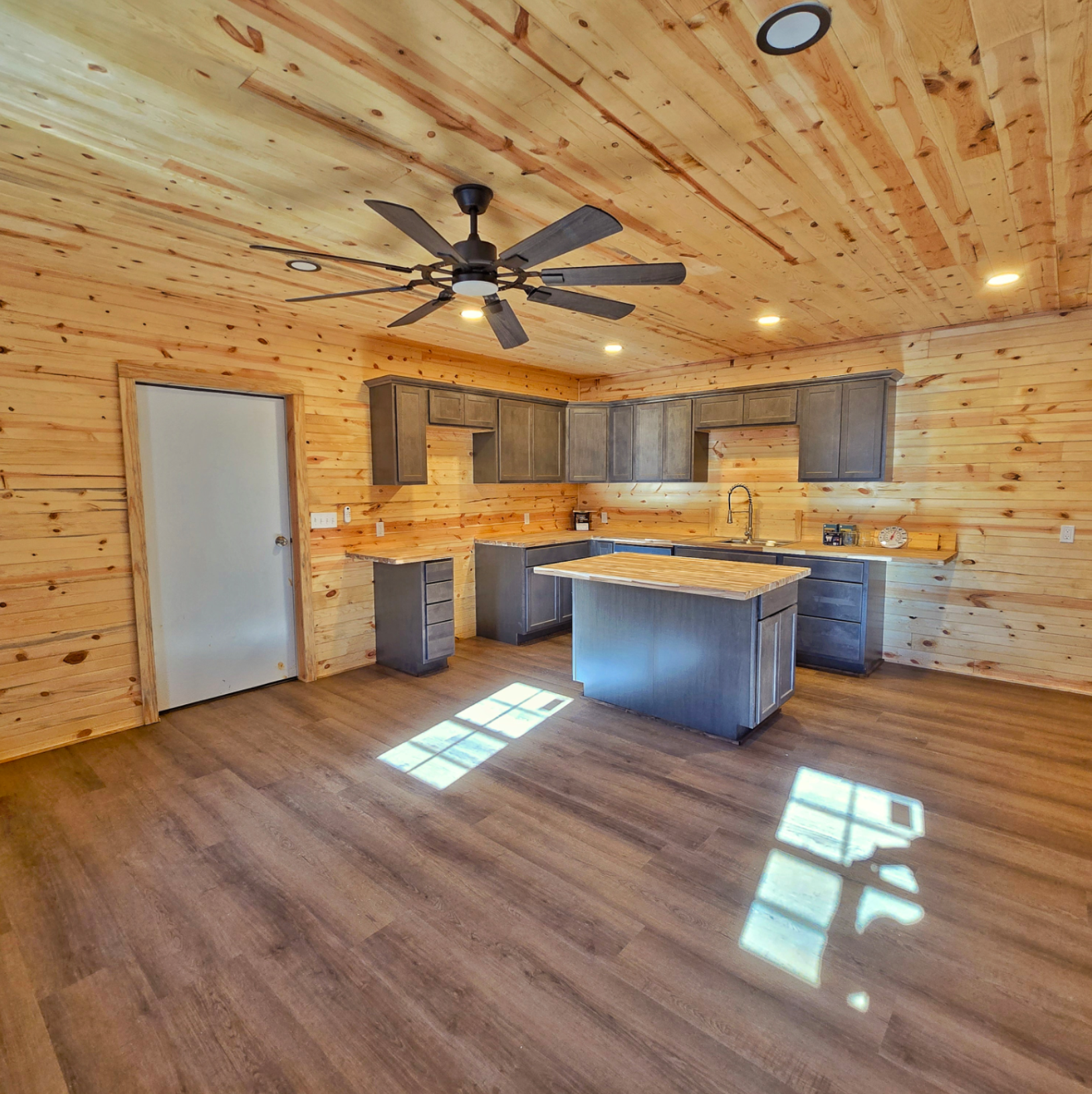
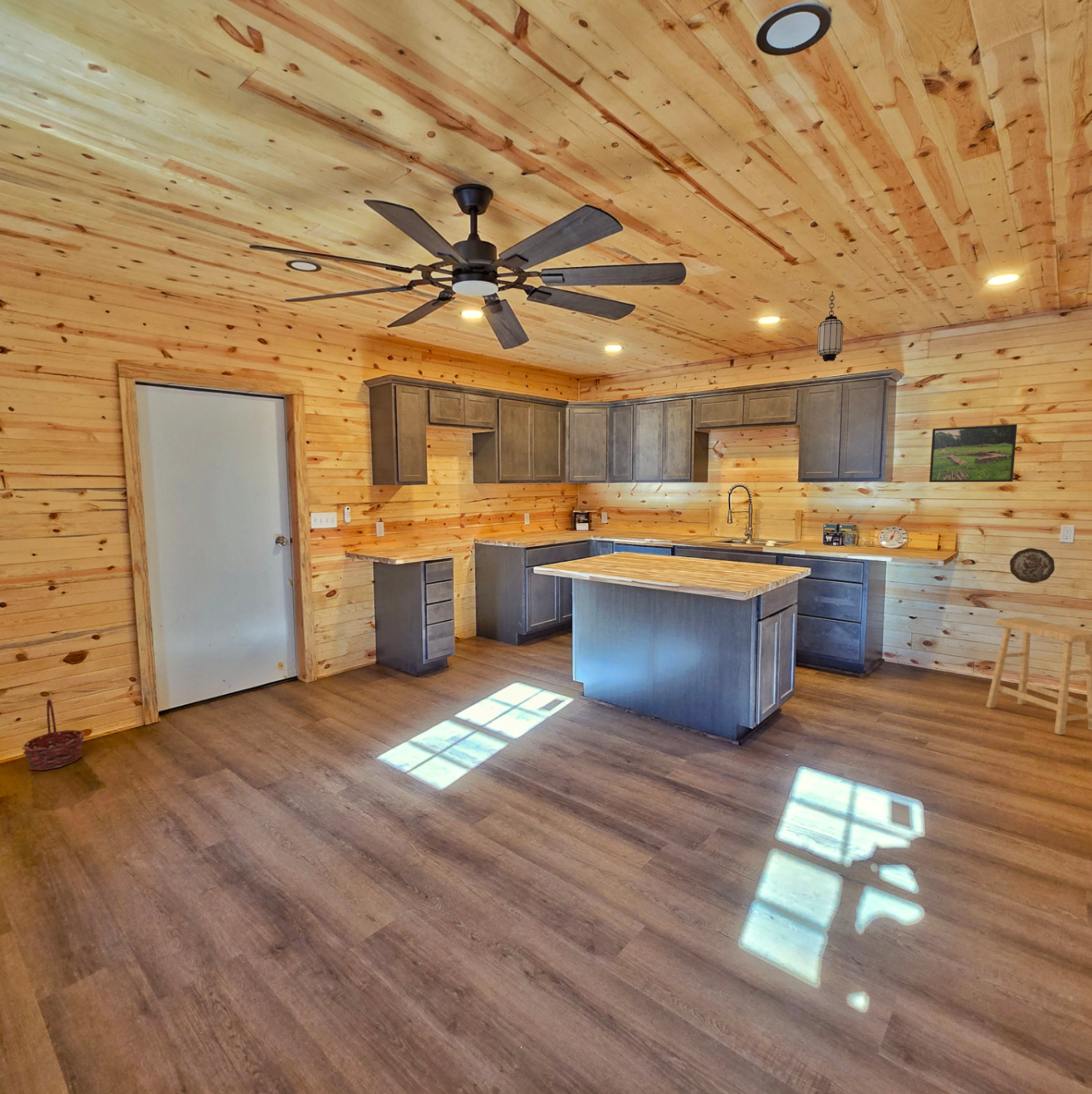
+ decorative plate [1009,548,1055,584]
+ stool [985,616,1092,736]
+ basket [21,698,85,771]
+ hanging lantern [817,291,844,362]
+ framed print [929,424,1017,483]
